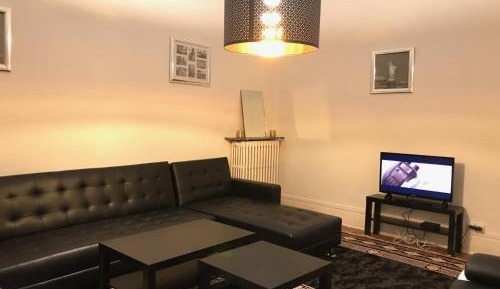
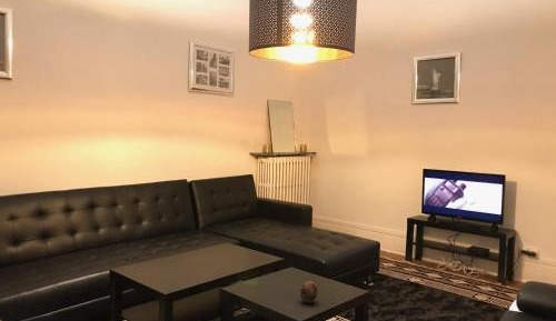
+ decorative egg [299,280,319,303]
